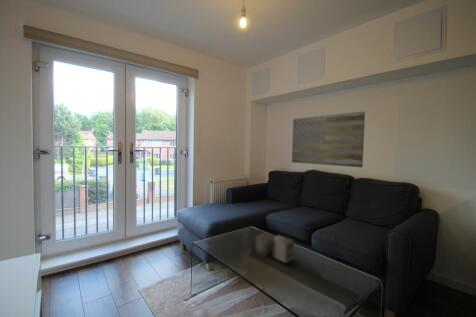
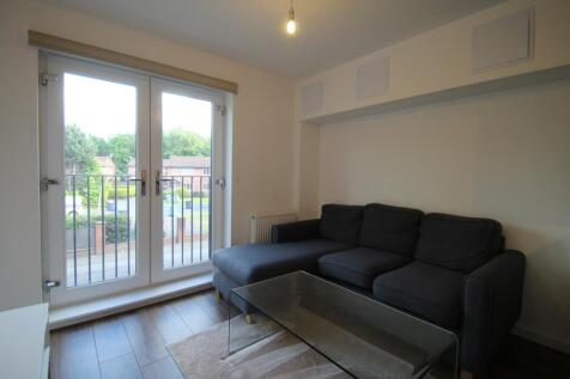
- magazine [254,232,295,264]
- wall art [291,110,366,168]
